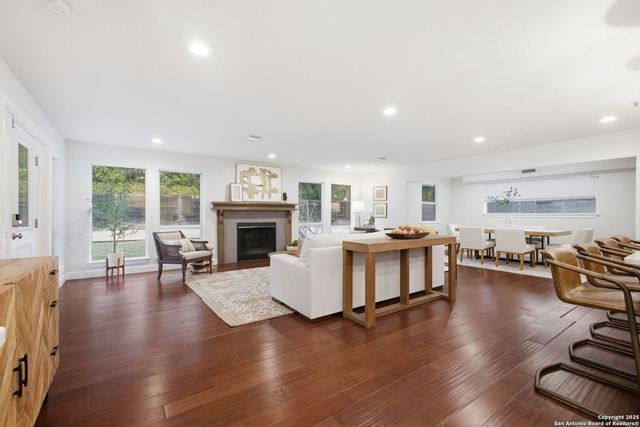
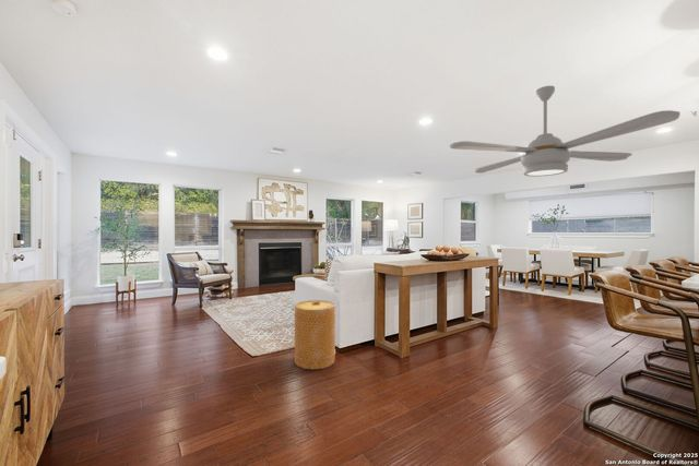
+ ceiling fan [448,85,682,178]
+ basket [293,299,336,370]
